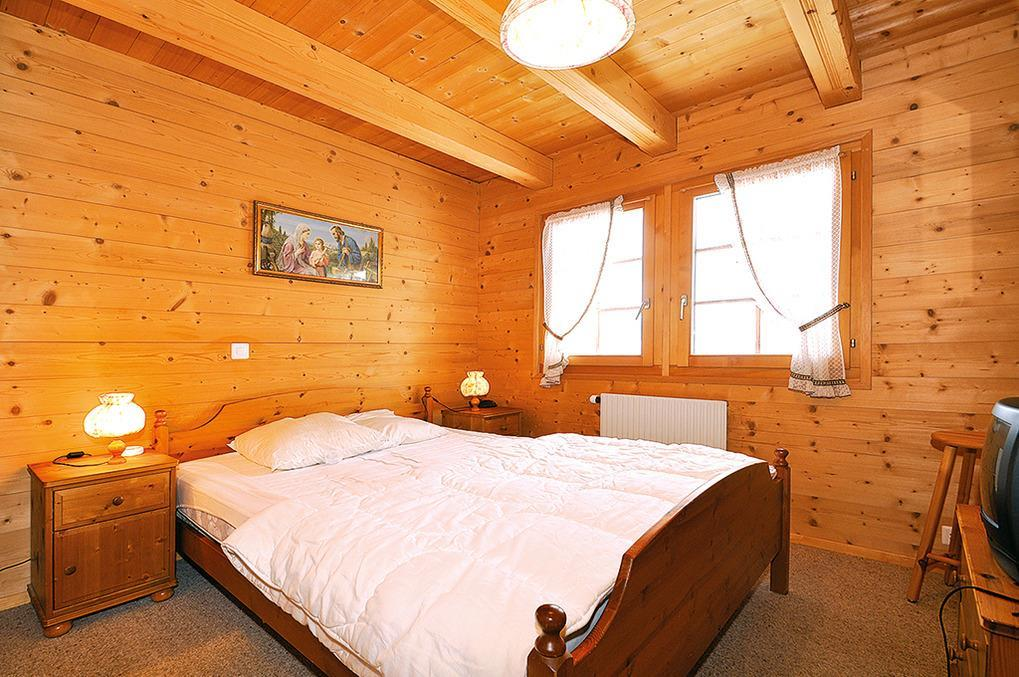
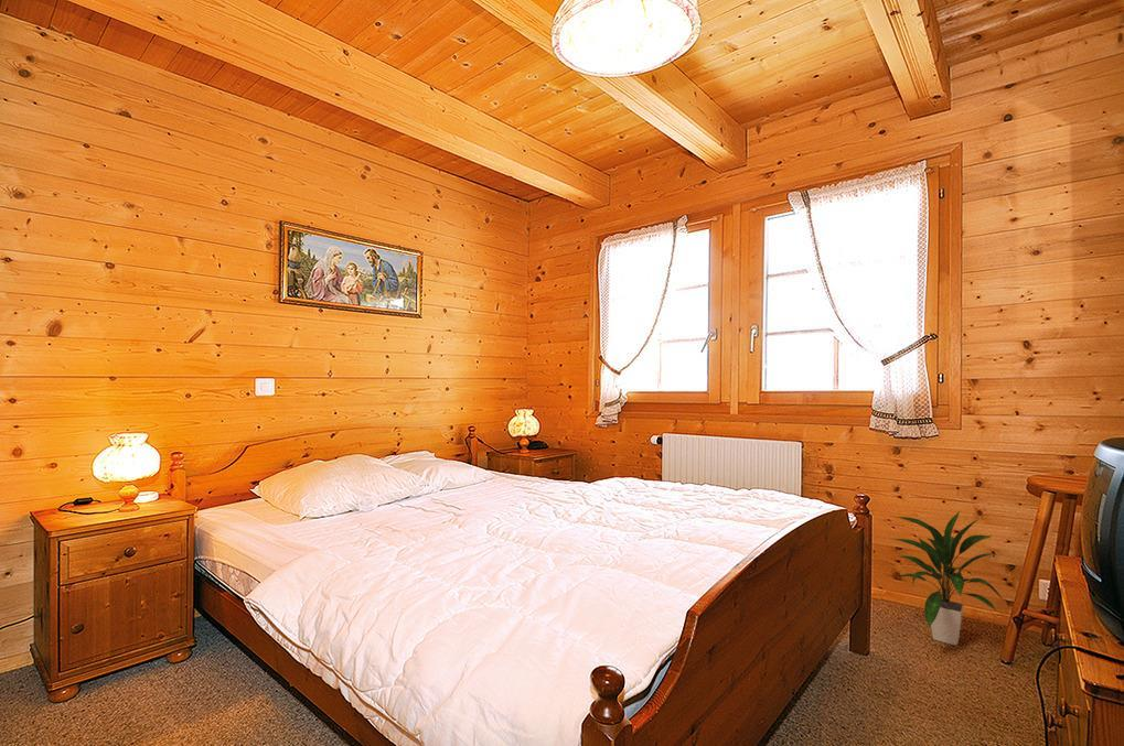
+ indoor plant [887,510,1005,646]
